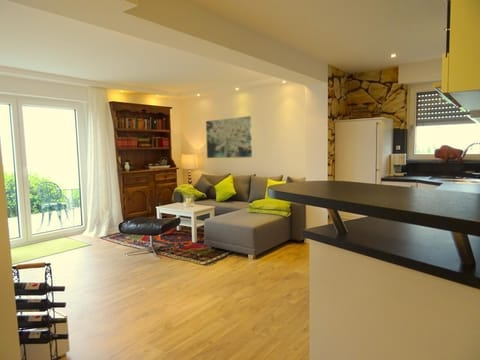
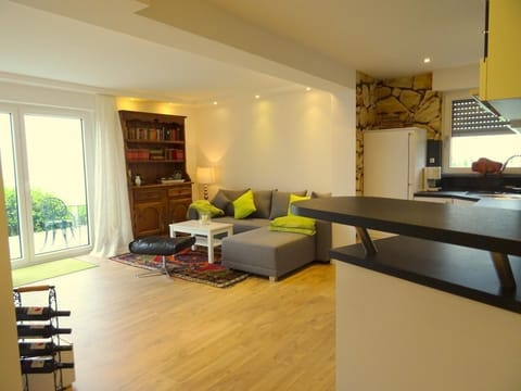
- wall art [205,115,253,159]
